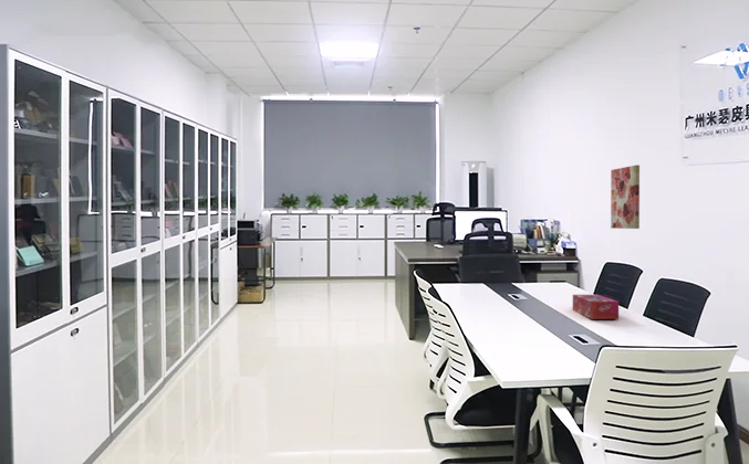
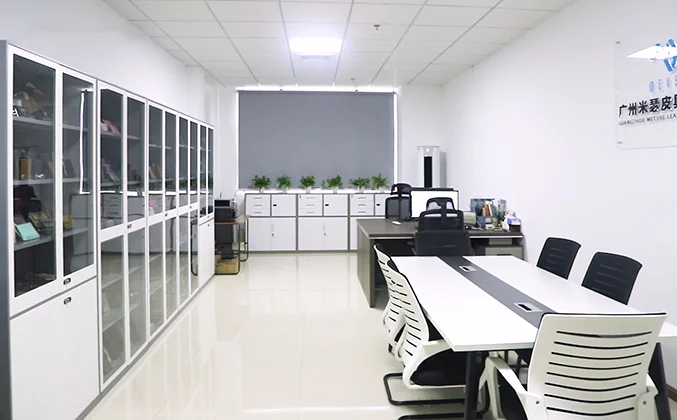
- tissue box [572,294,620,320]
- wall art [610,164,641,230]
